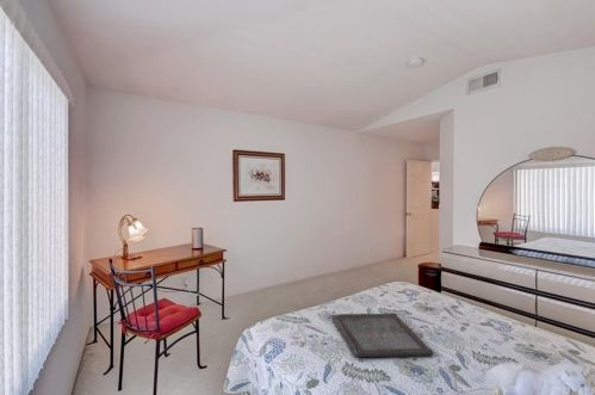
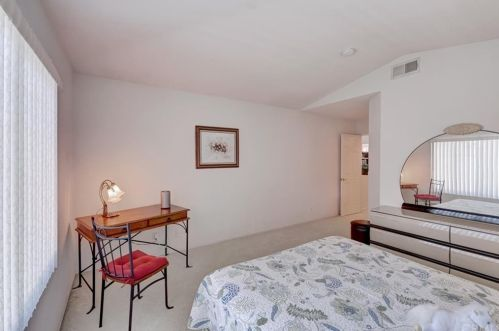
- serving tray [330,311,434,358]
